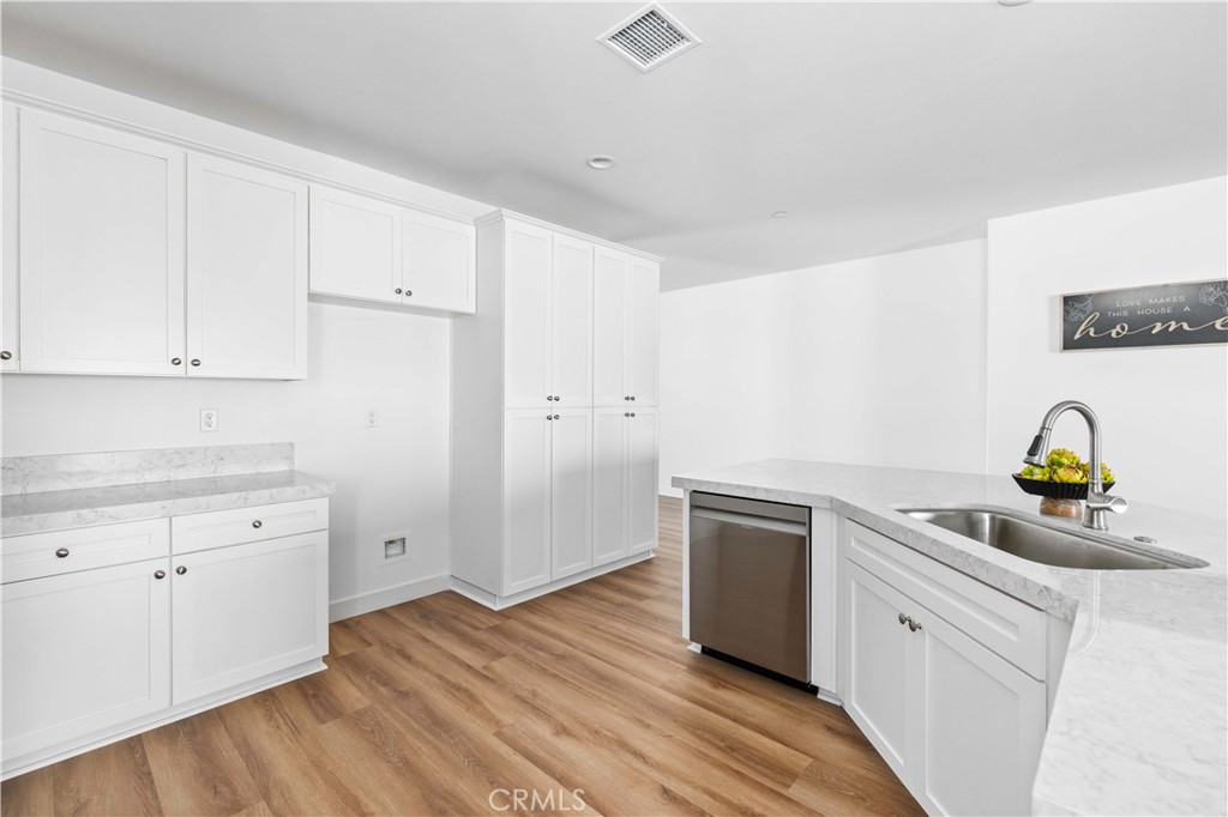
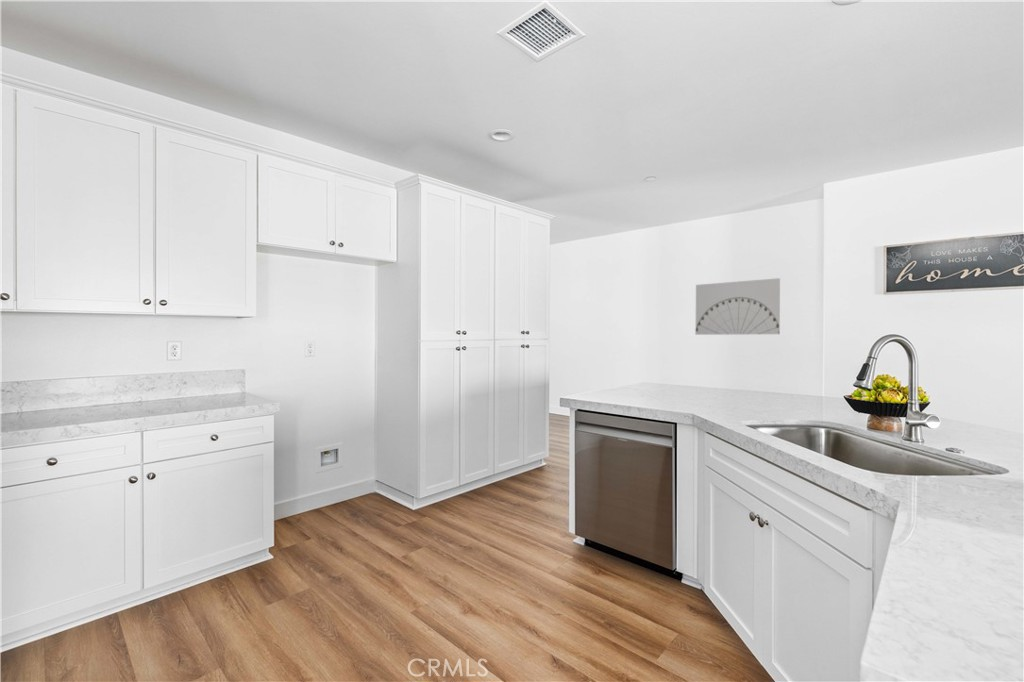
+ wall art [695,277,781,336]
